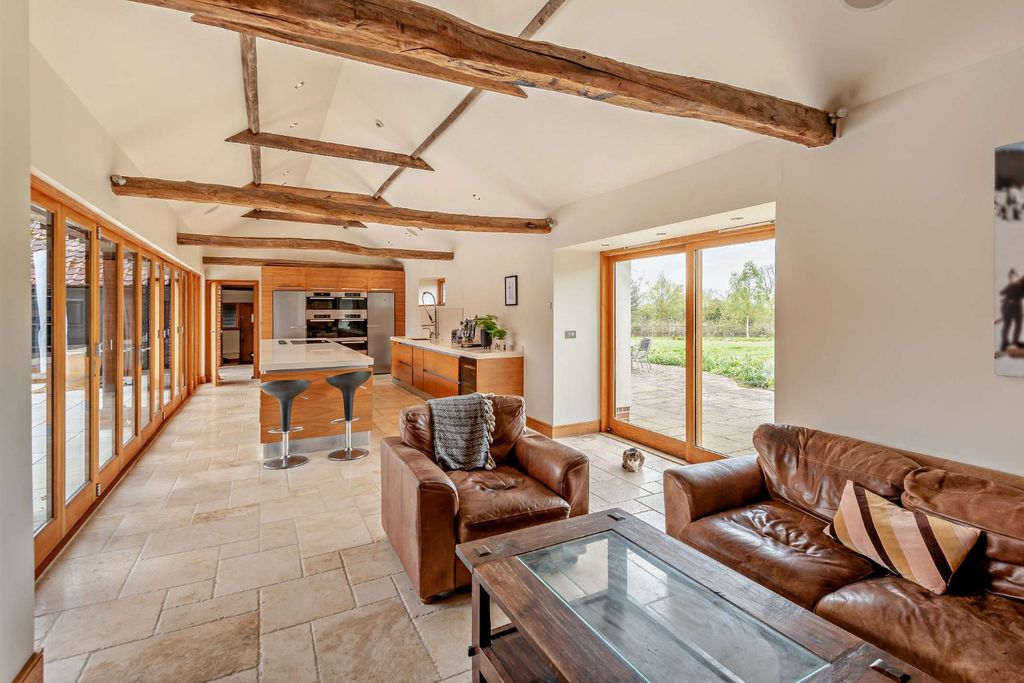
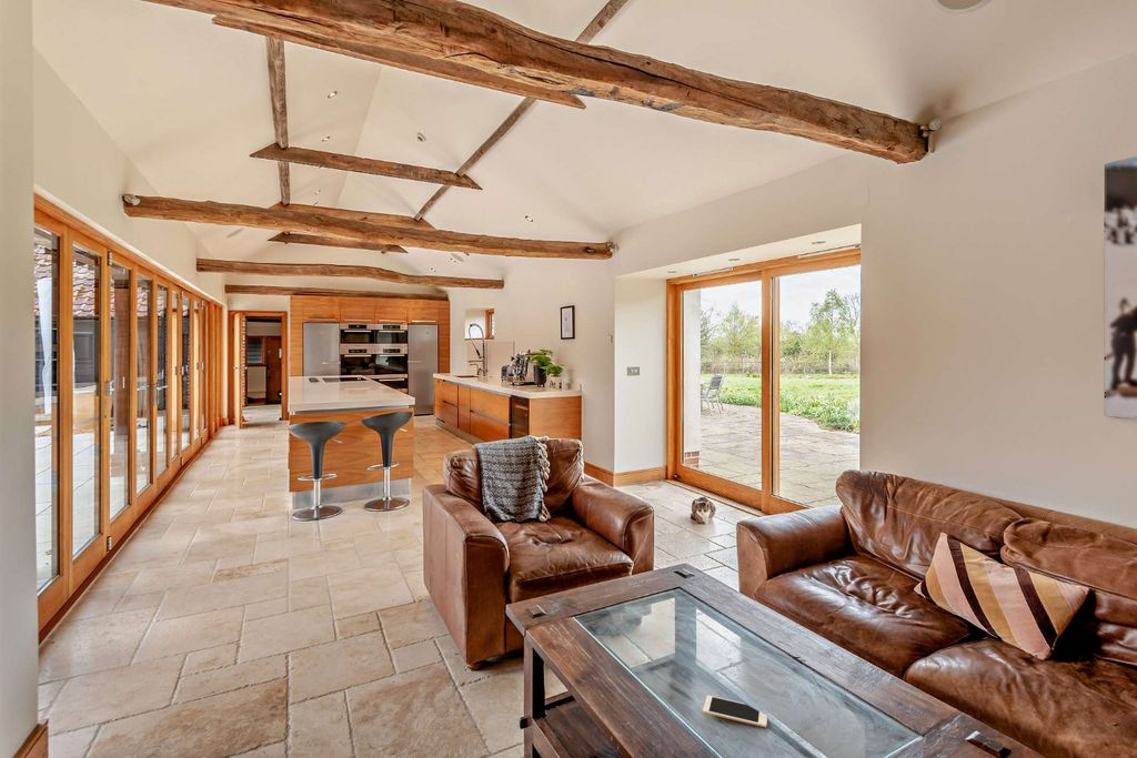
+ cell phone [702,695,768,728]
